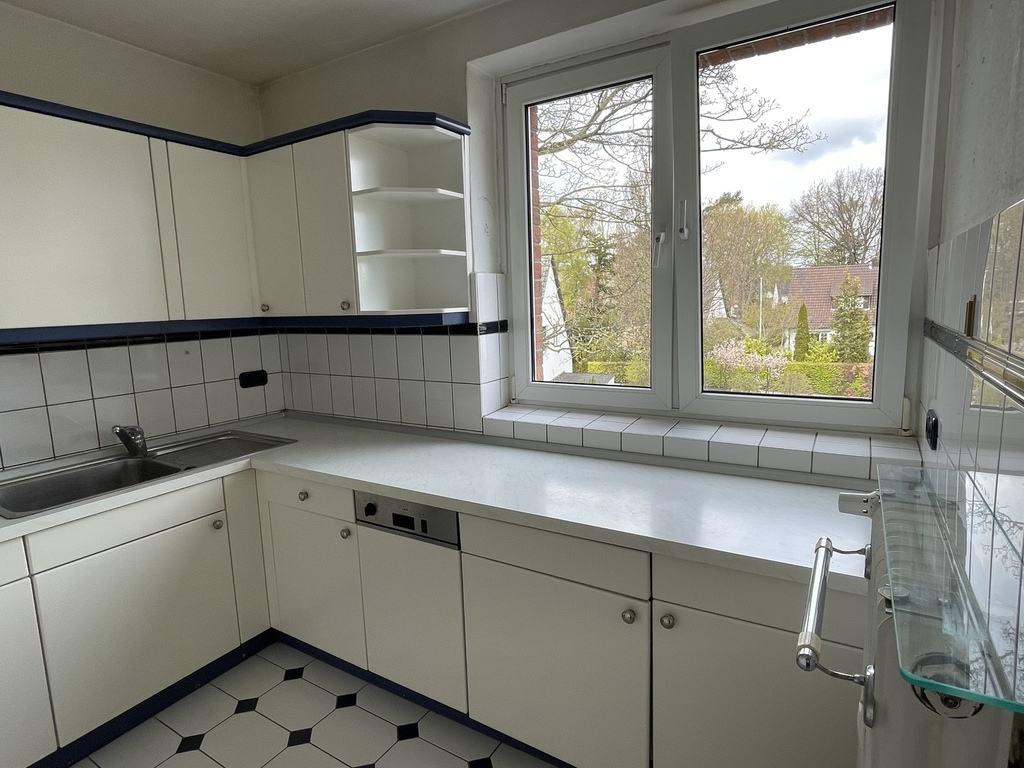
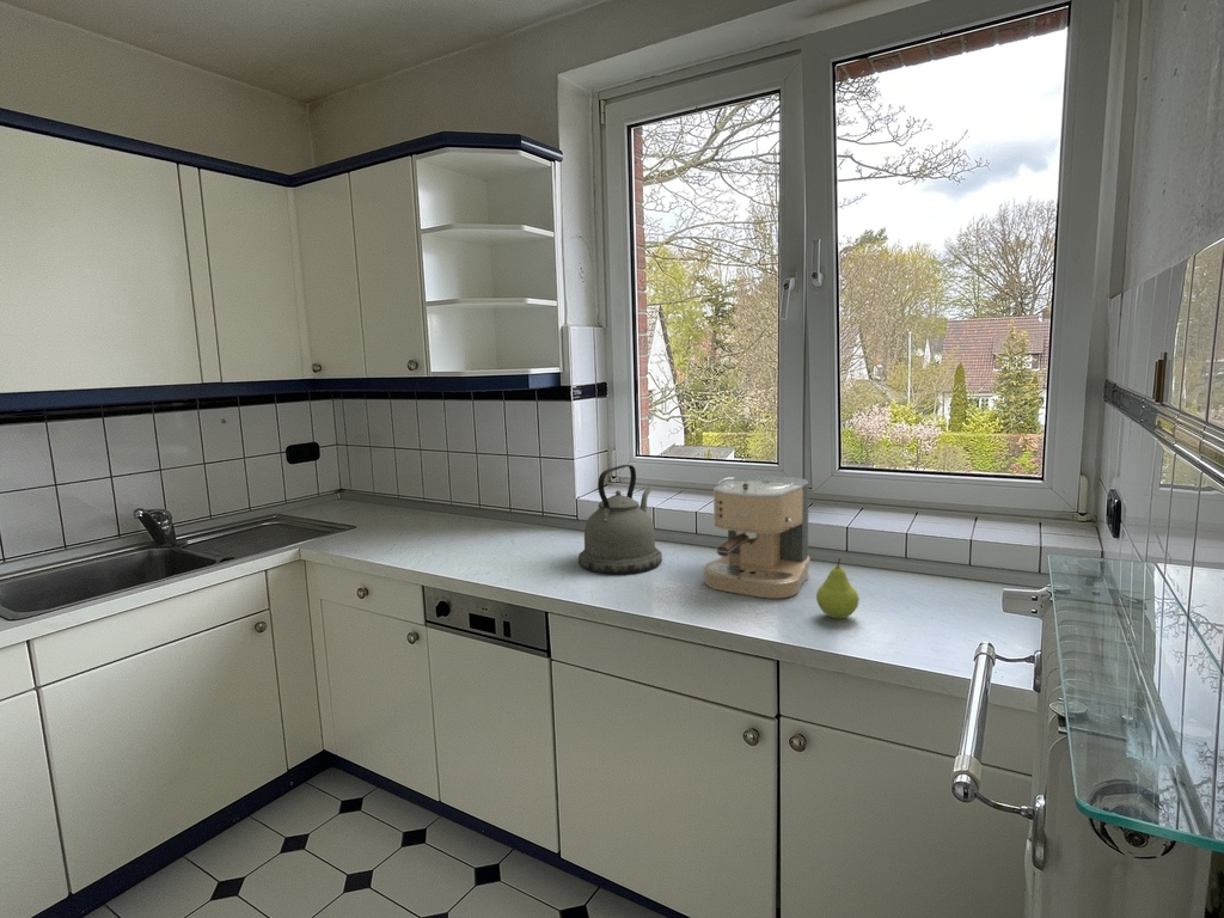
+ kettle [577,464,663,575]
+ fruit [815,557,861,619]
+ coffee maker [702,475,812,599]
